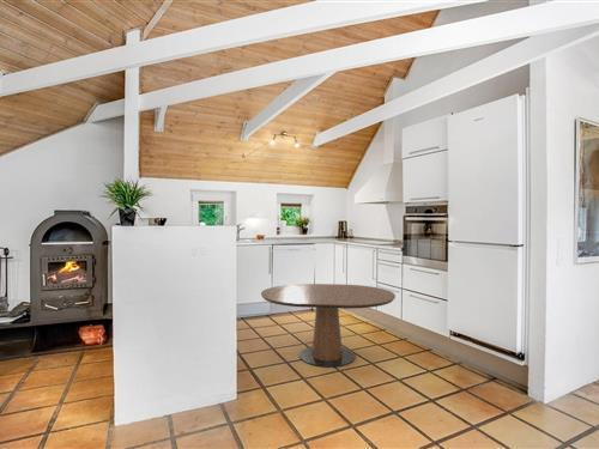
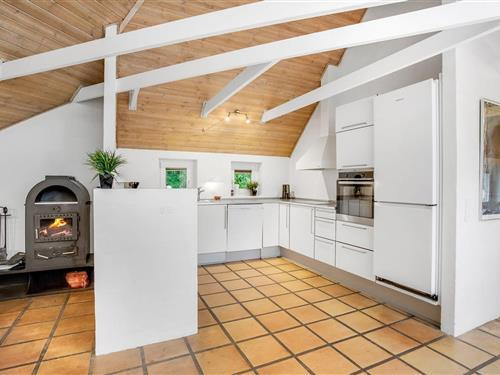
- dining table [260,283,397,368]
